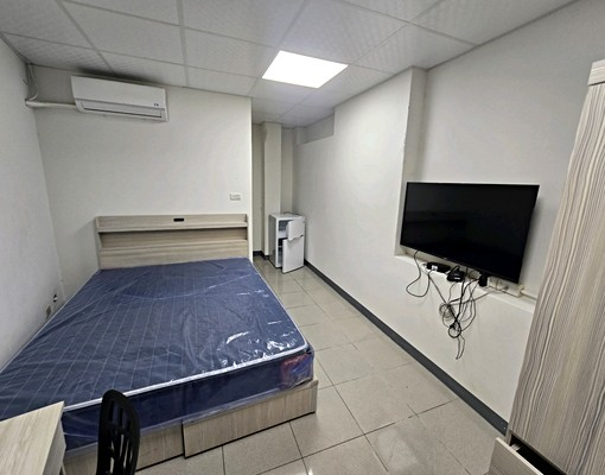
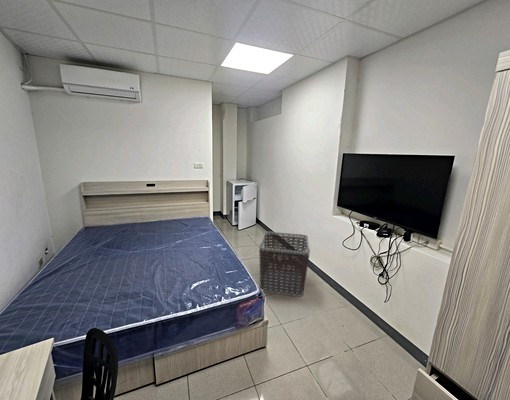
+ clothes hamper [258,231,311,297]
